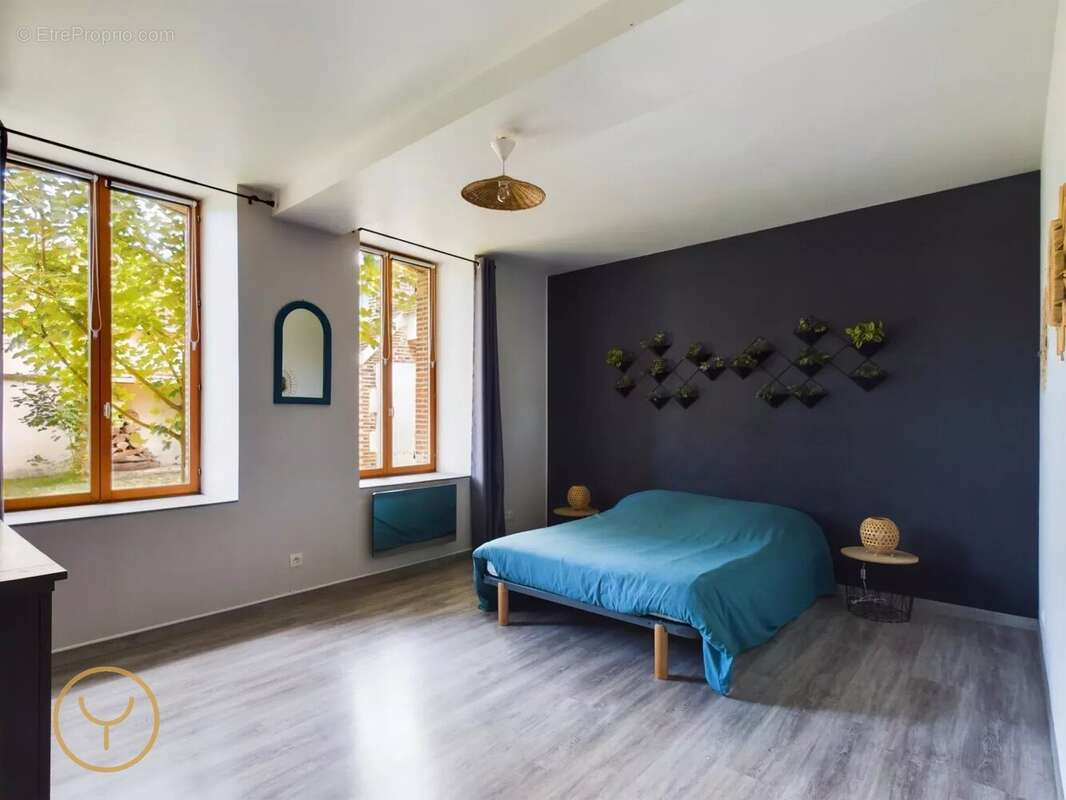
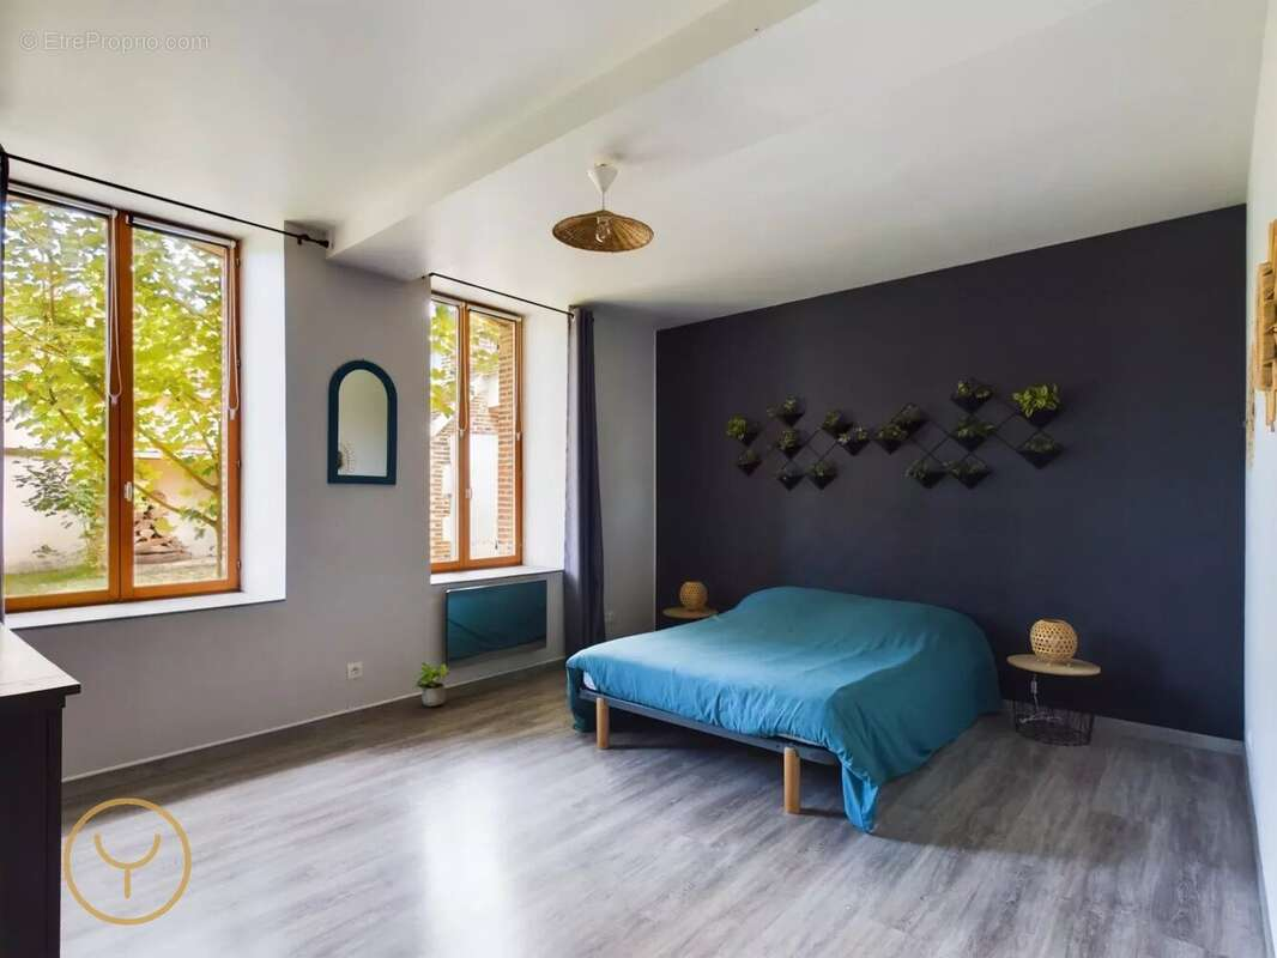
+ potted plant [411,661,452,708]
